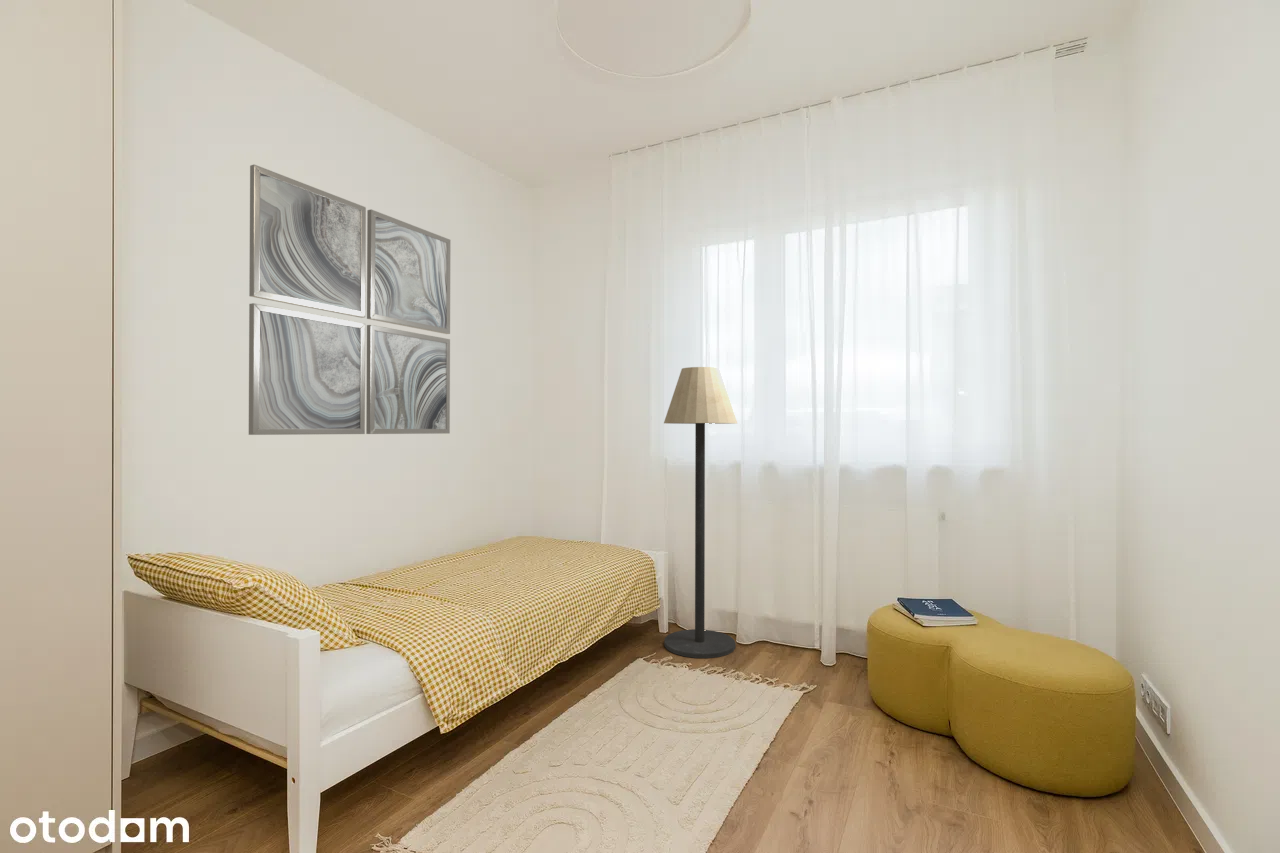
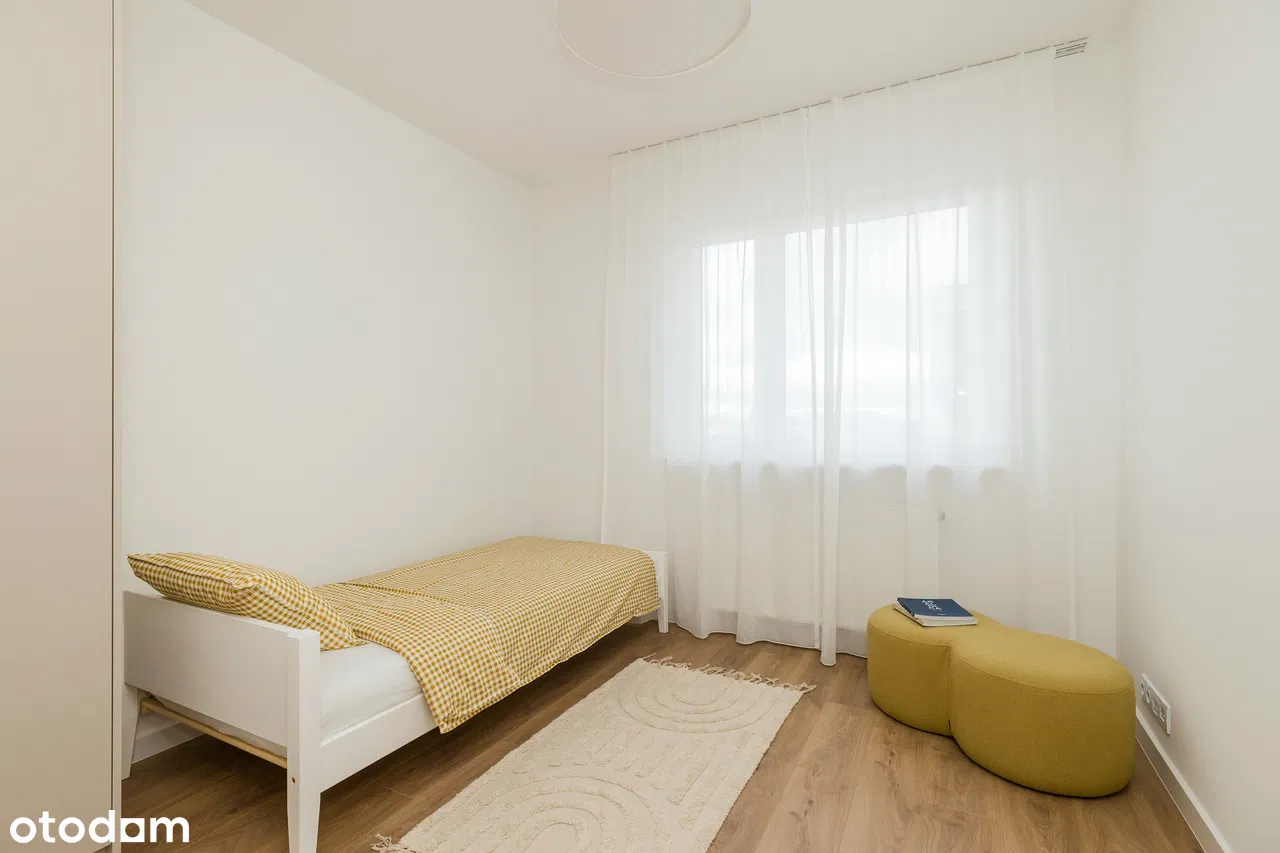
- floor lamp [663,366,738,659]
- wall art [248,164,451,436]
